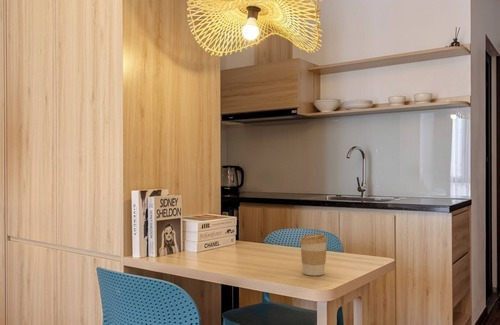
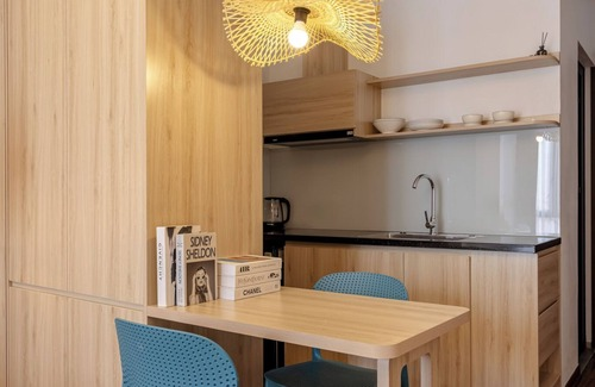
- coffee cup [298,233,328,277]
